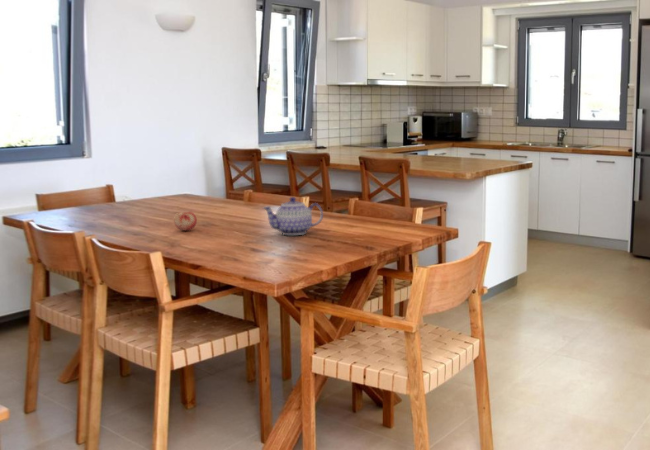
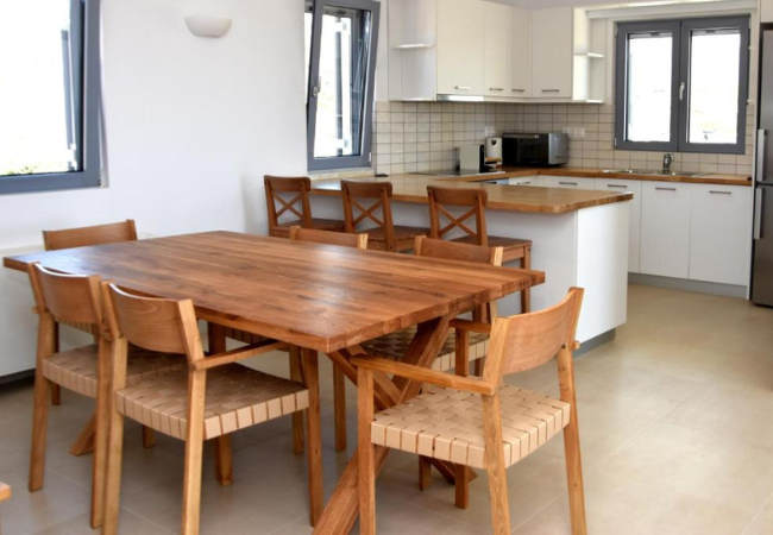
- fruit [173,210,198,232]
- teapot [262,196,324,236]
